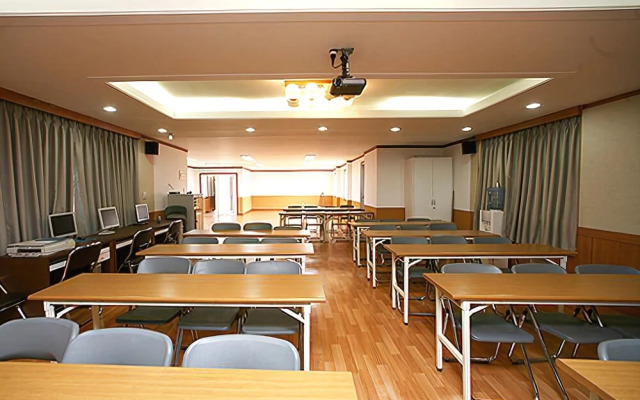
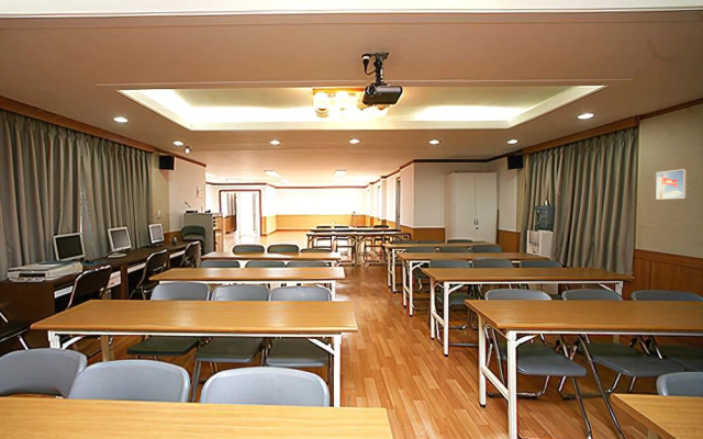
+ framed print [656,168,688,200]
